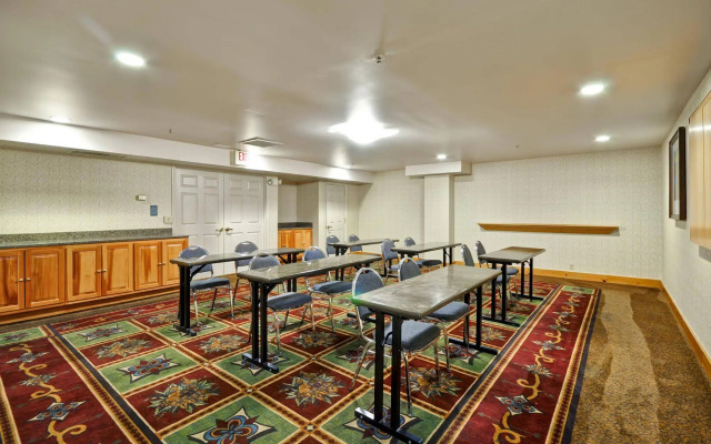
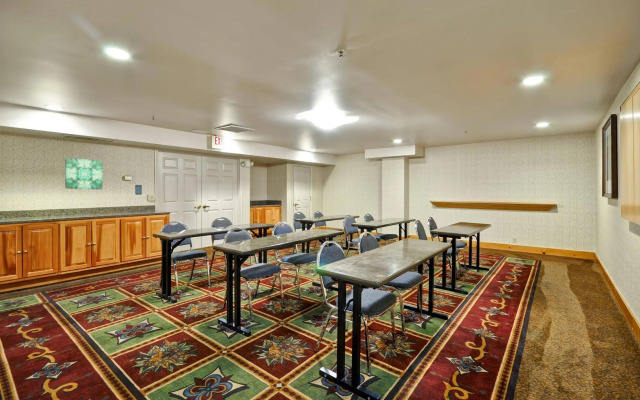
+ wall art [64,157,103,190]
